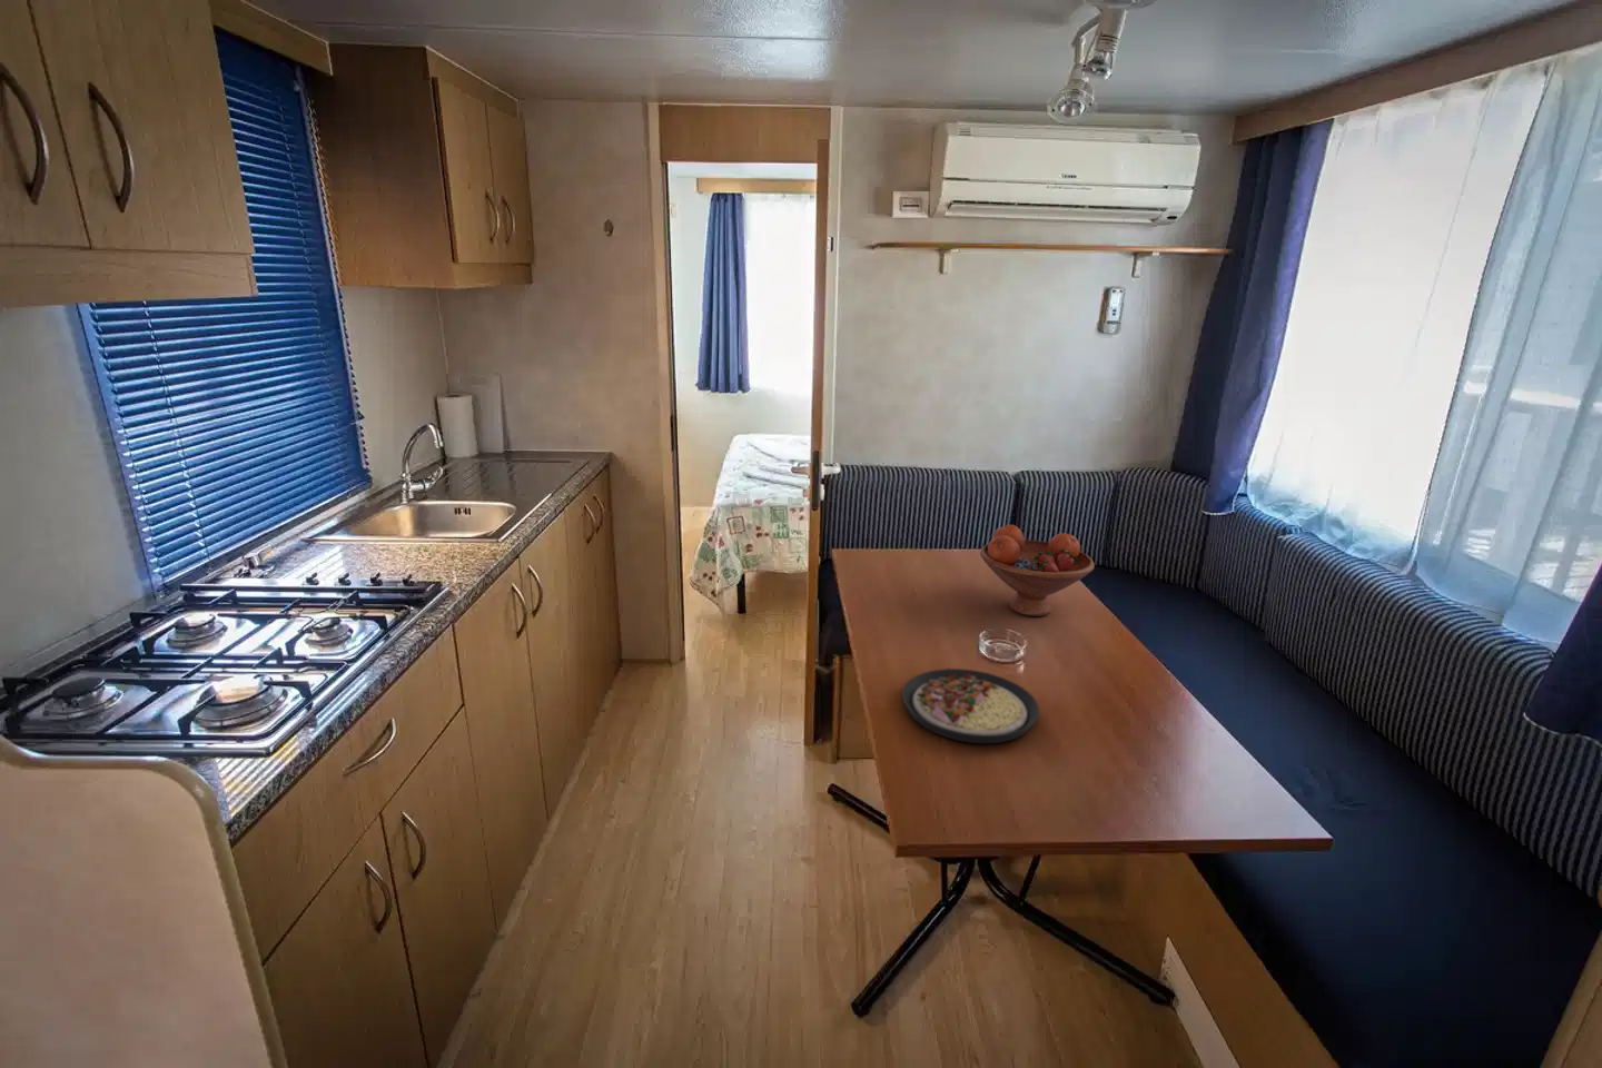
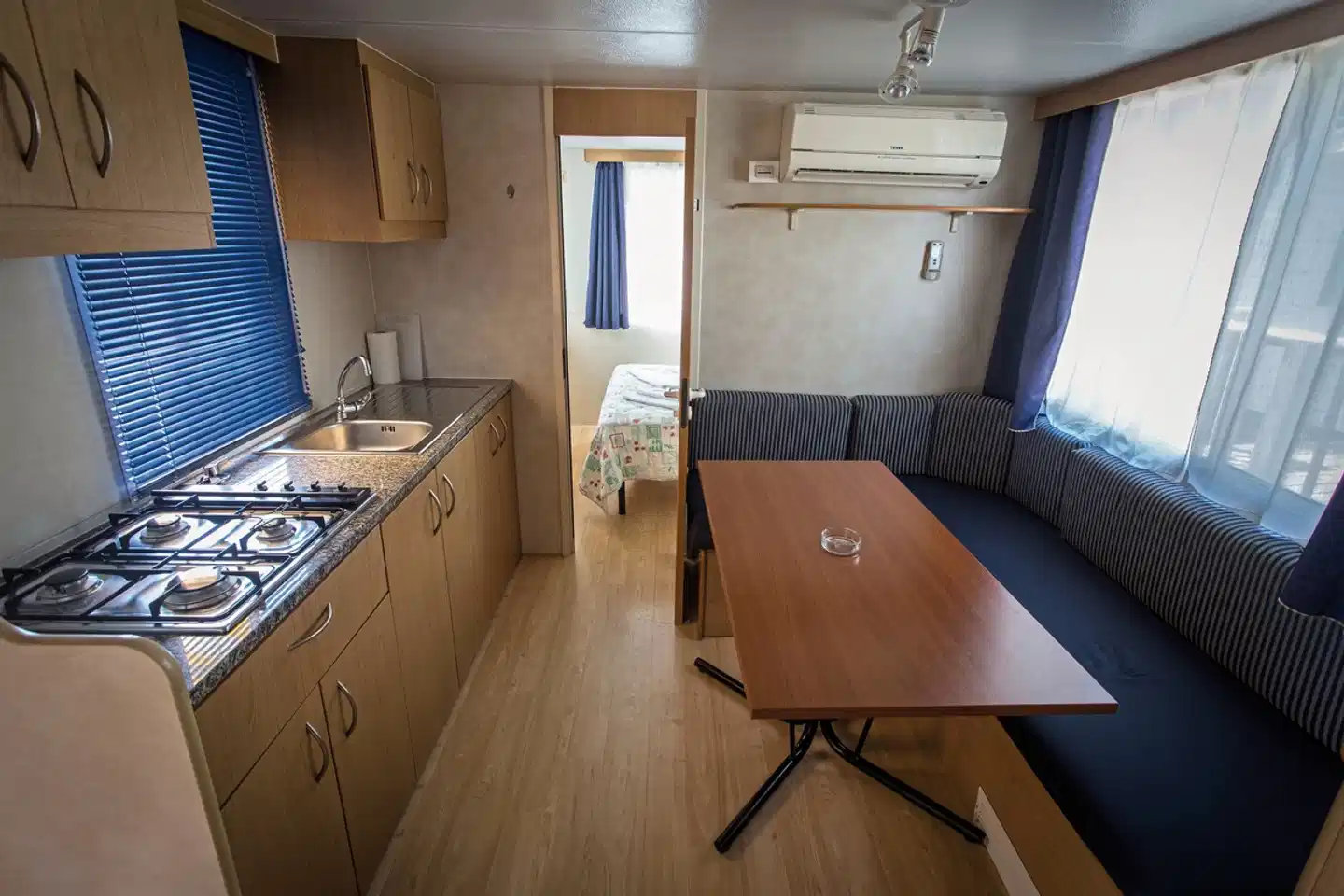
- plate [901,668,1041,744]
- fruit bowl [979,524,1095,617]
